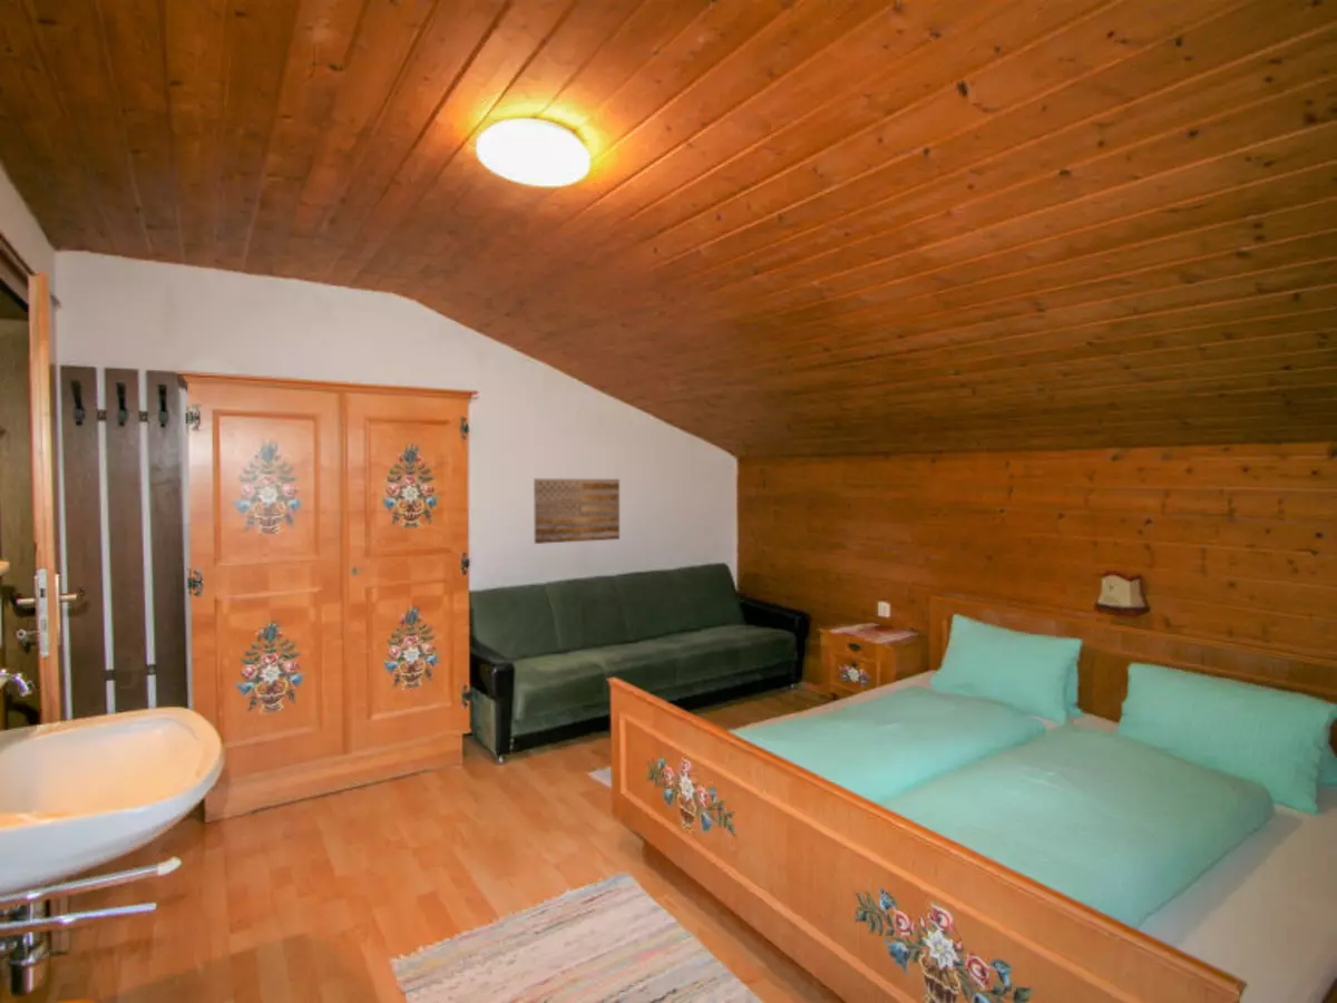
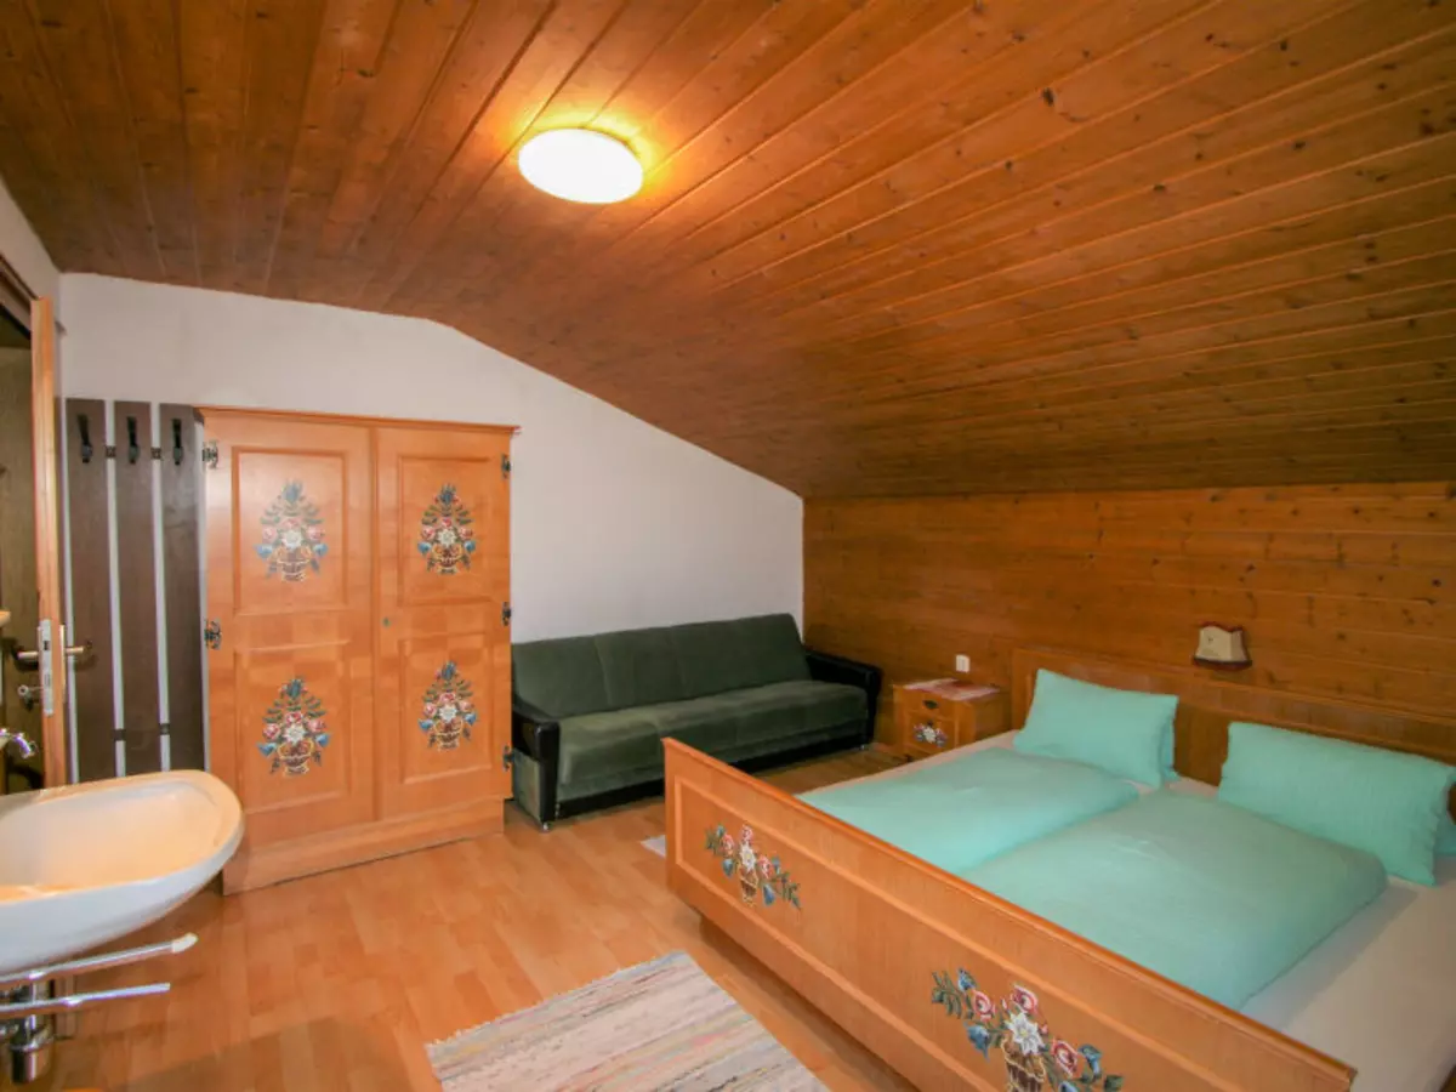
- wall art [533,478,621,545]
